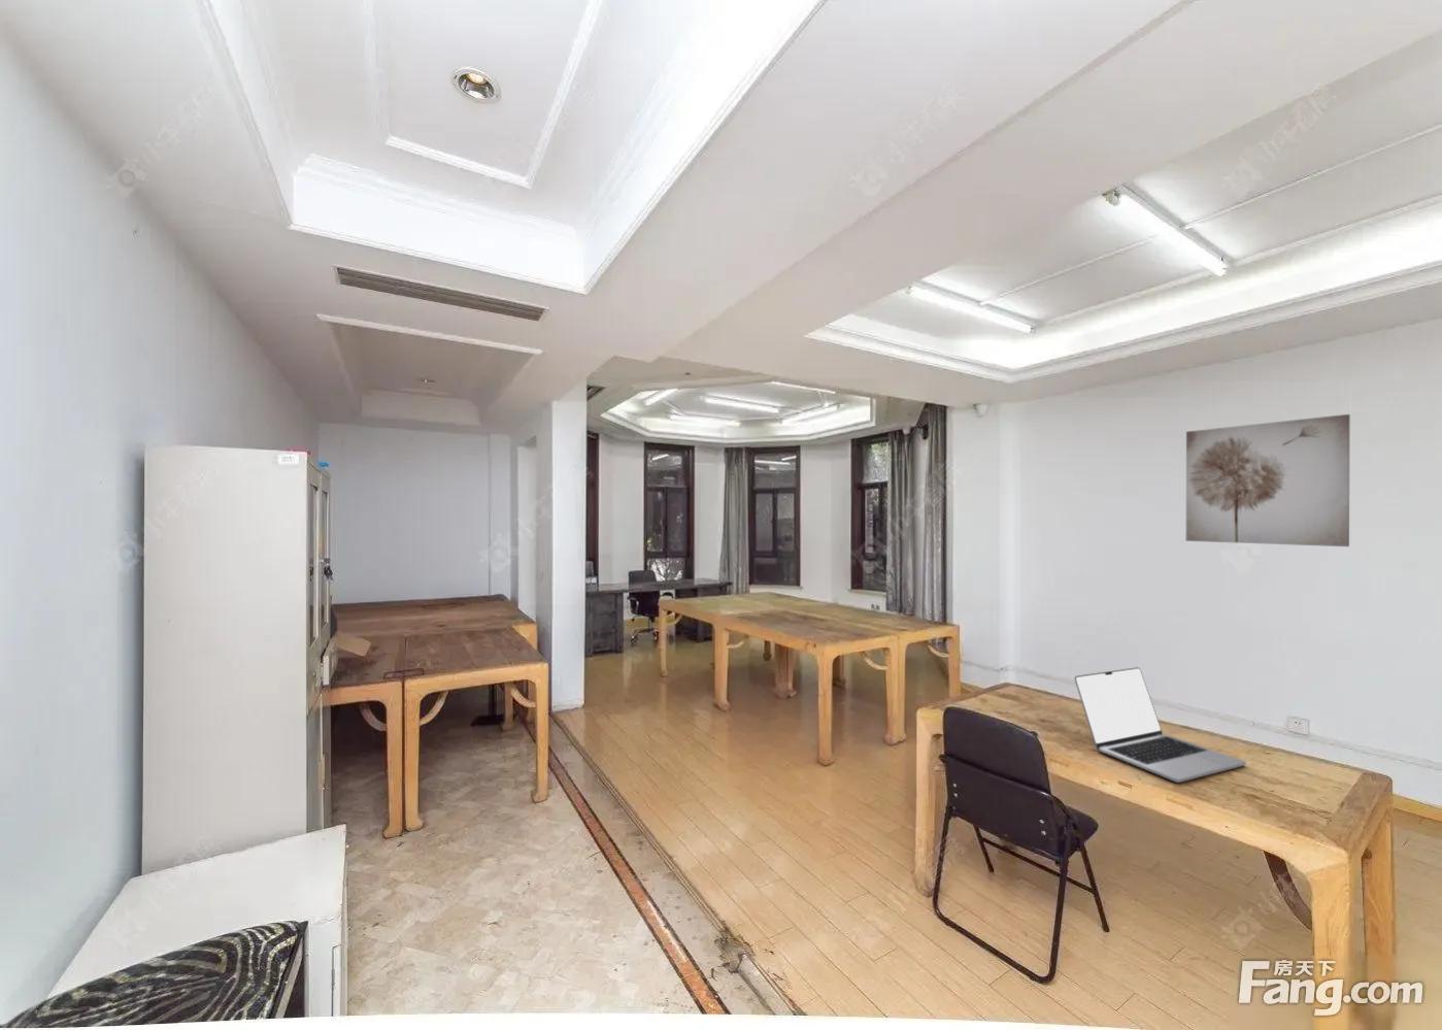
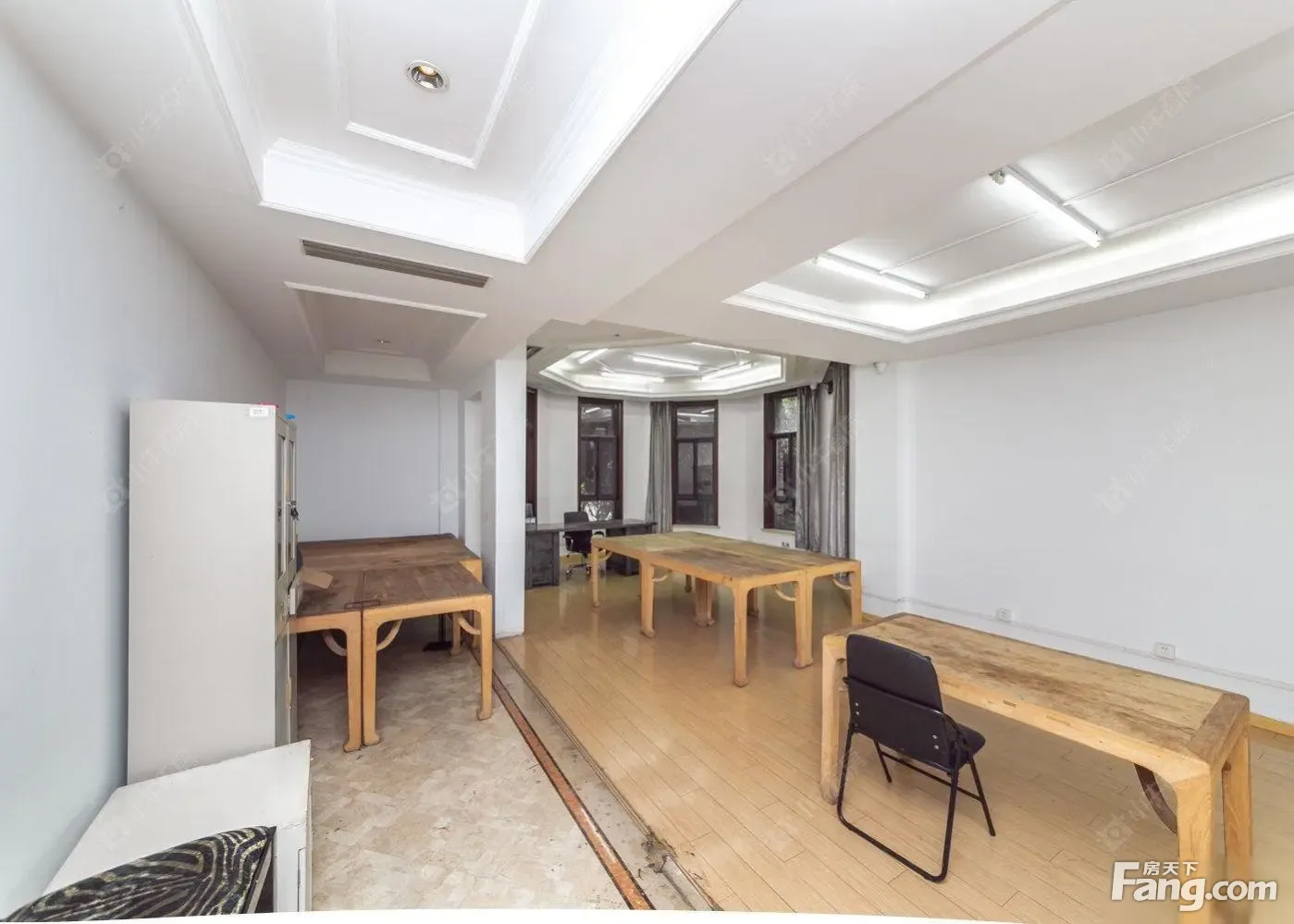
- wall art [1186,414,1352,547]
- laptop [1073,667,1247,784]
